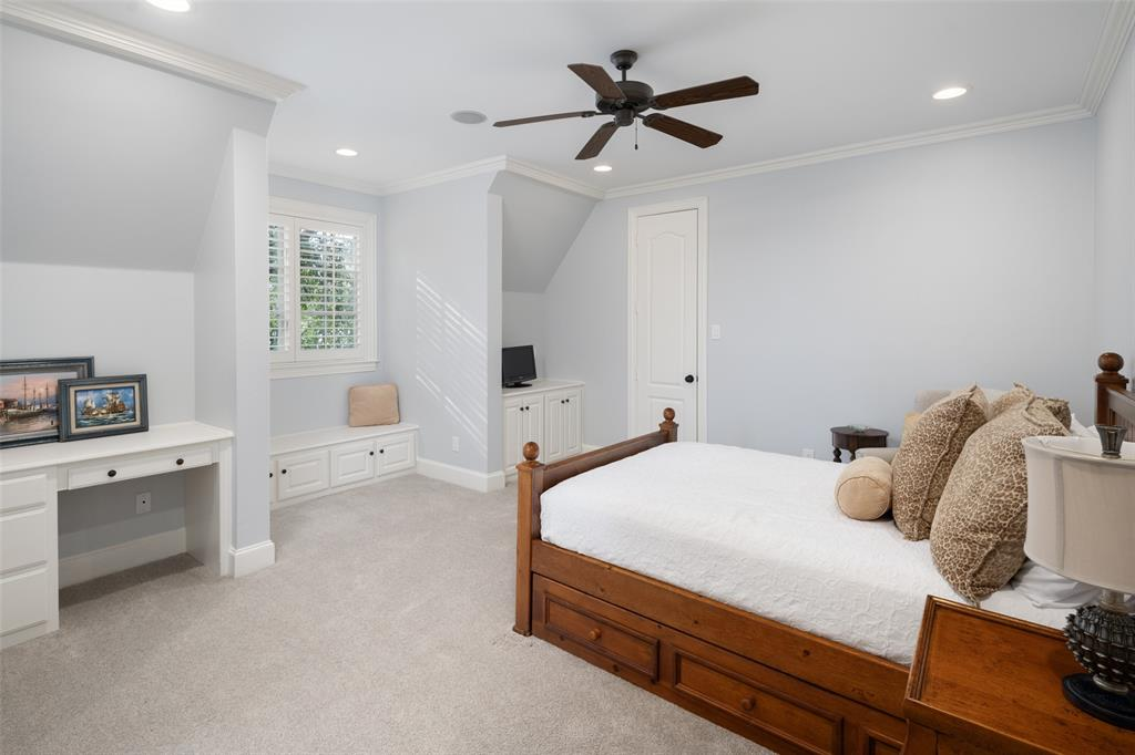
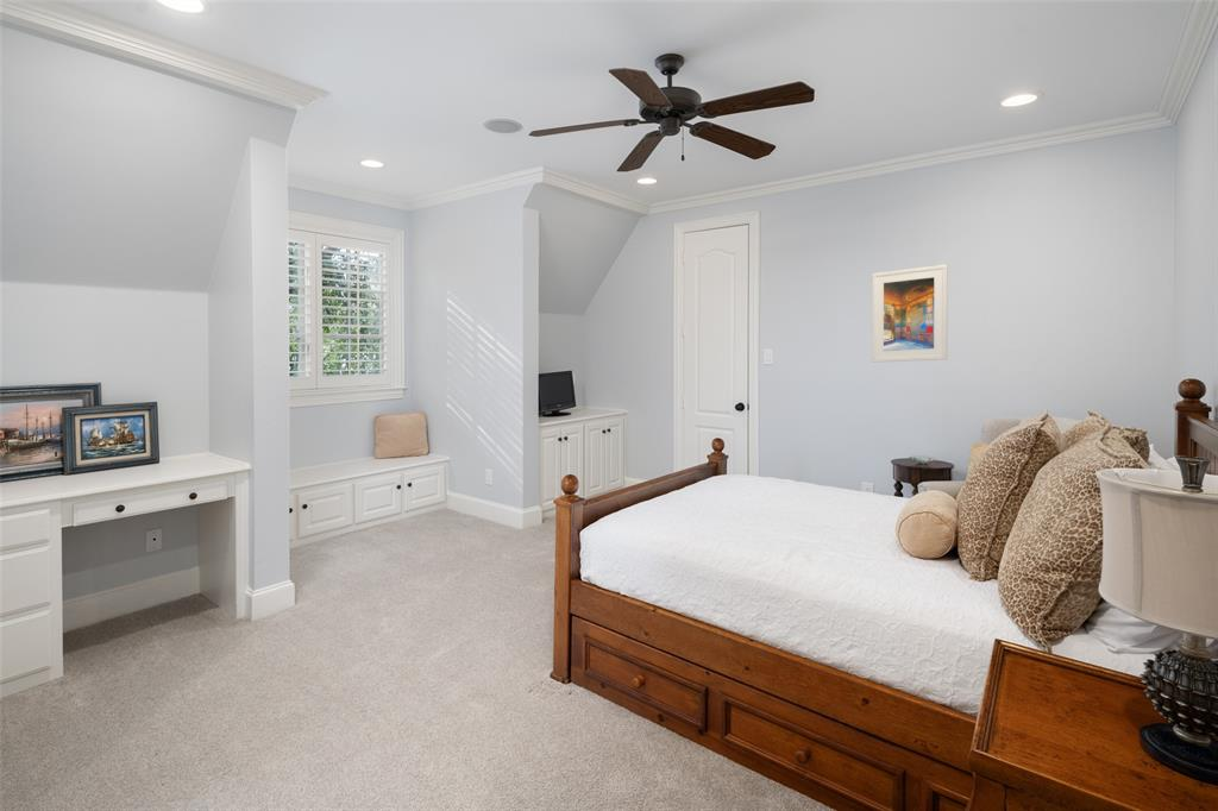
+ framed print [871,263,949,364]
